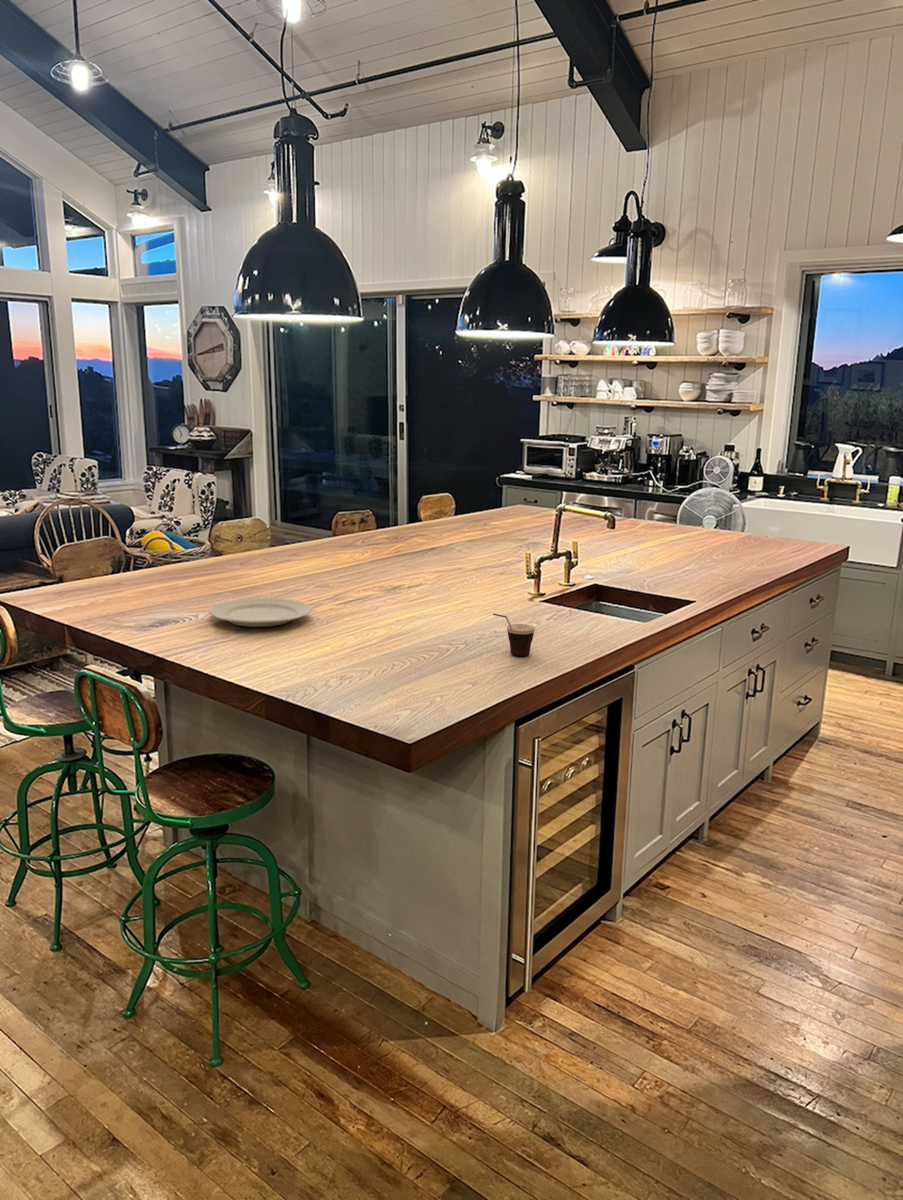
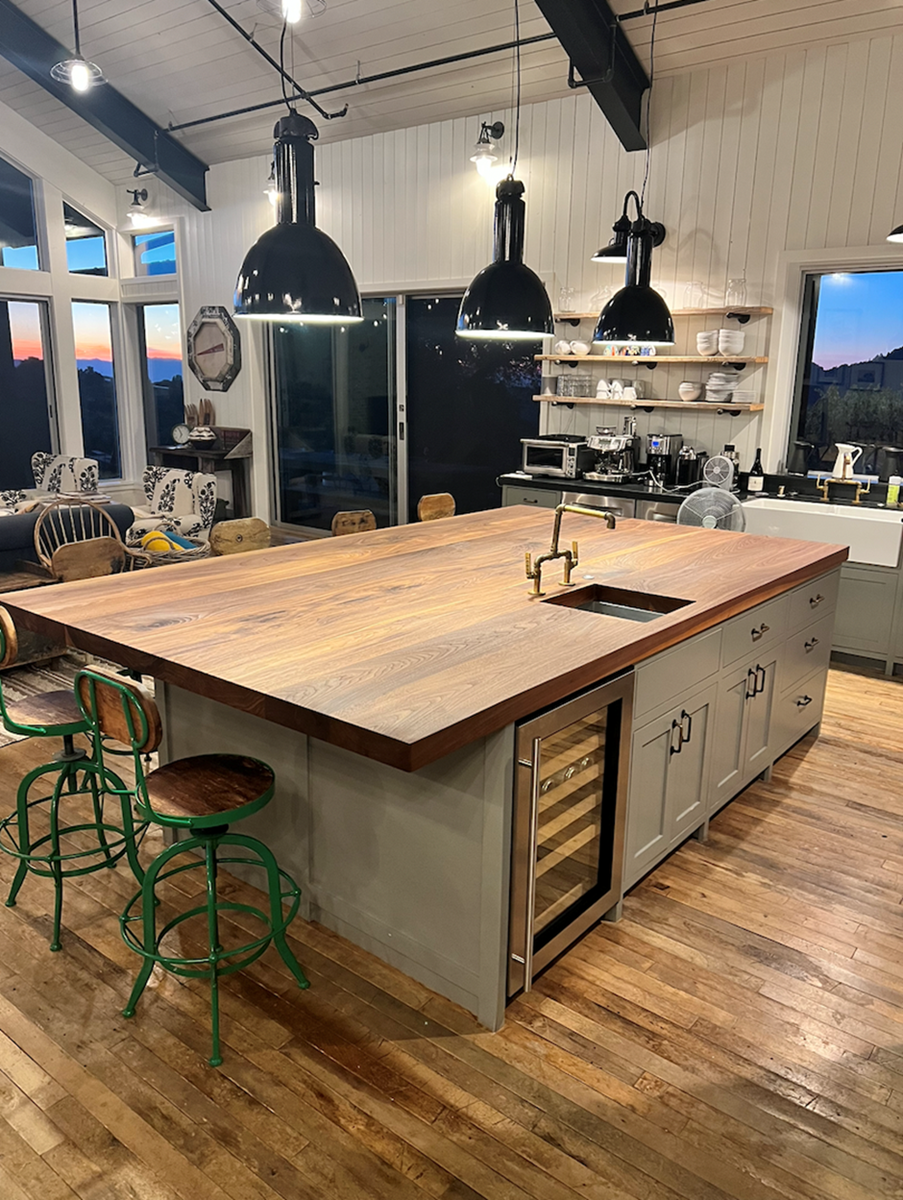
- cup [492,613,536,657]
- chinaware [209,597,312,628]
